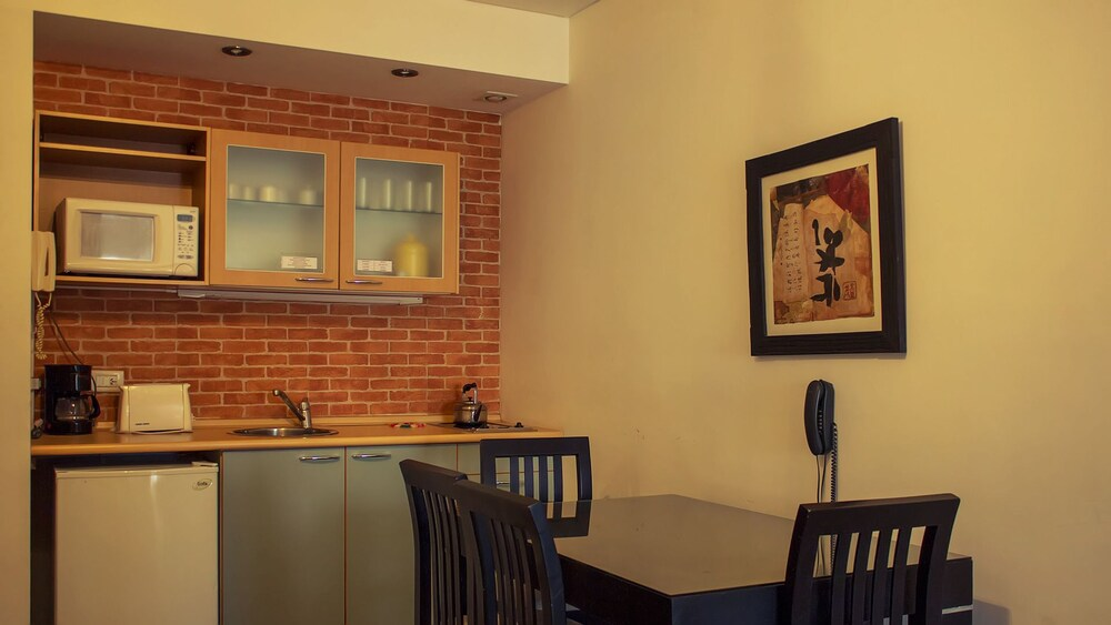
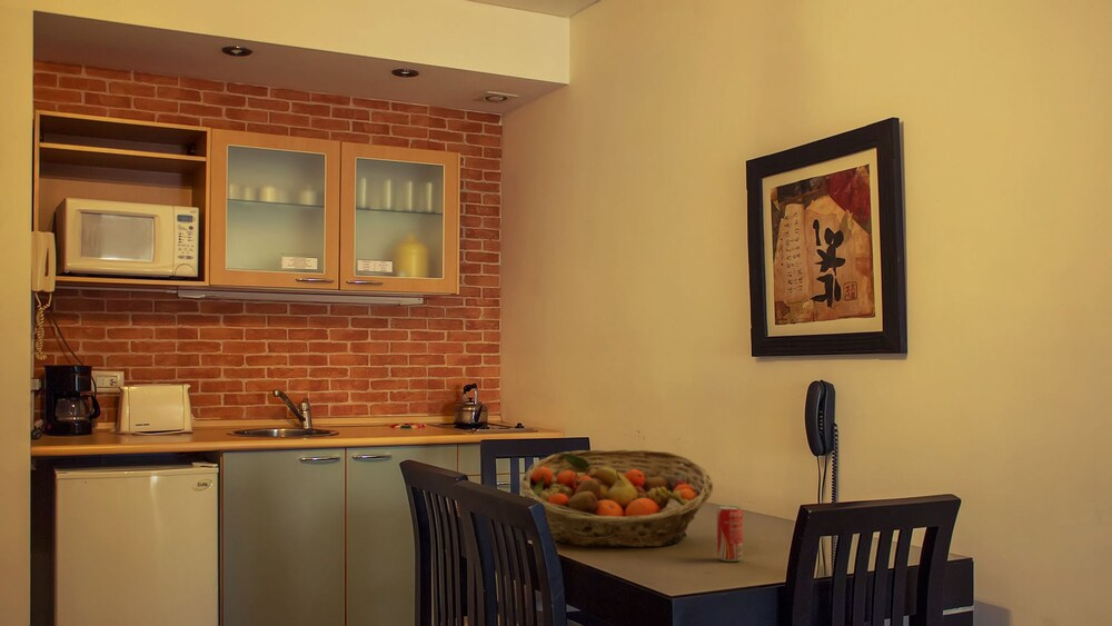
+ fruit basket [519,448,714,548]
+ beverage can [716,505,744,563]
